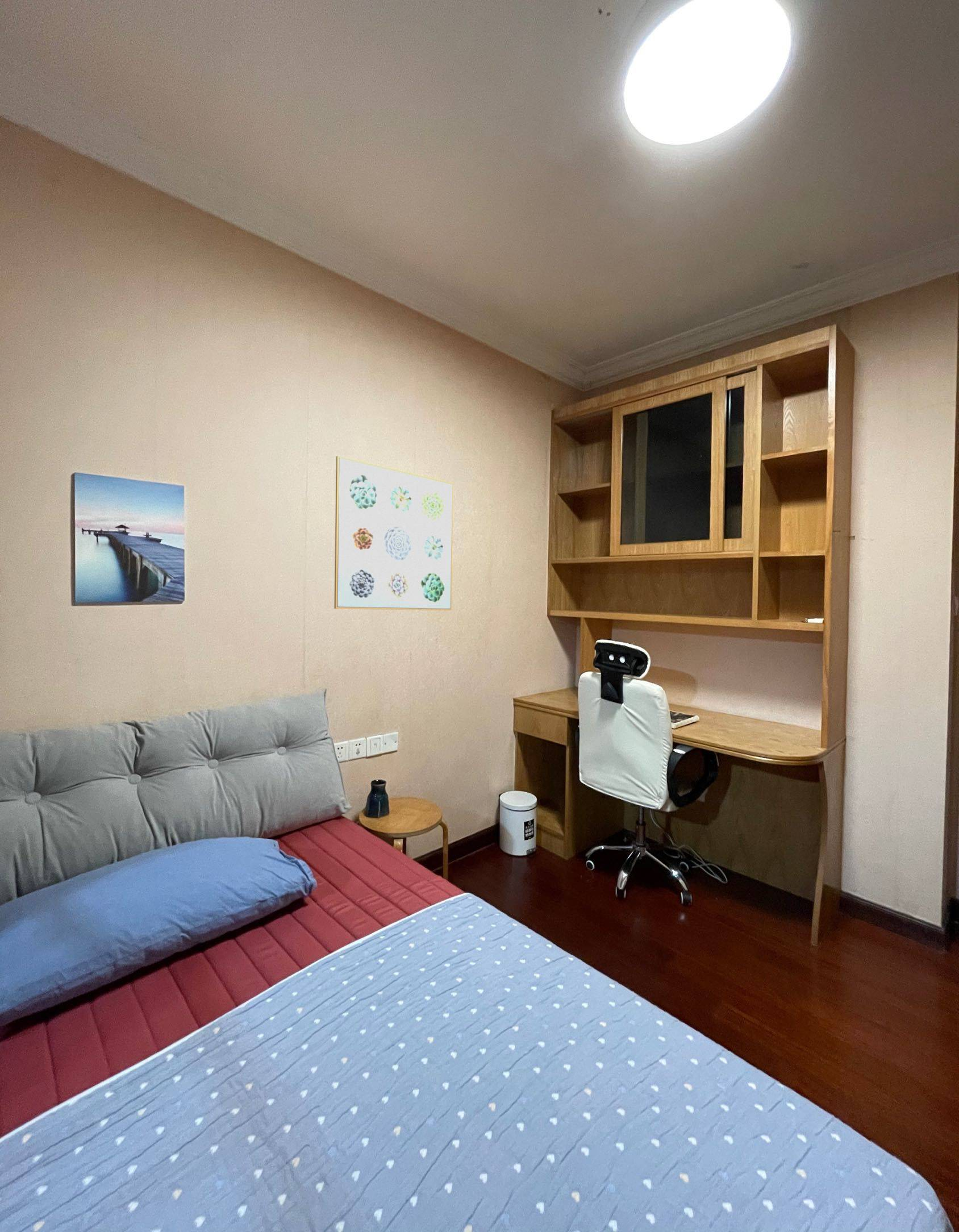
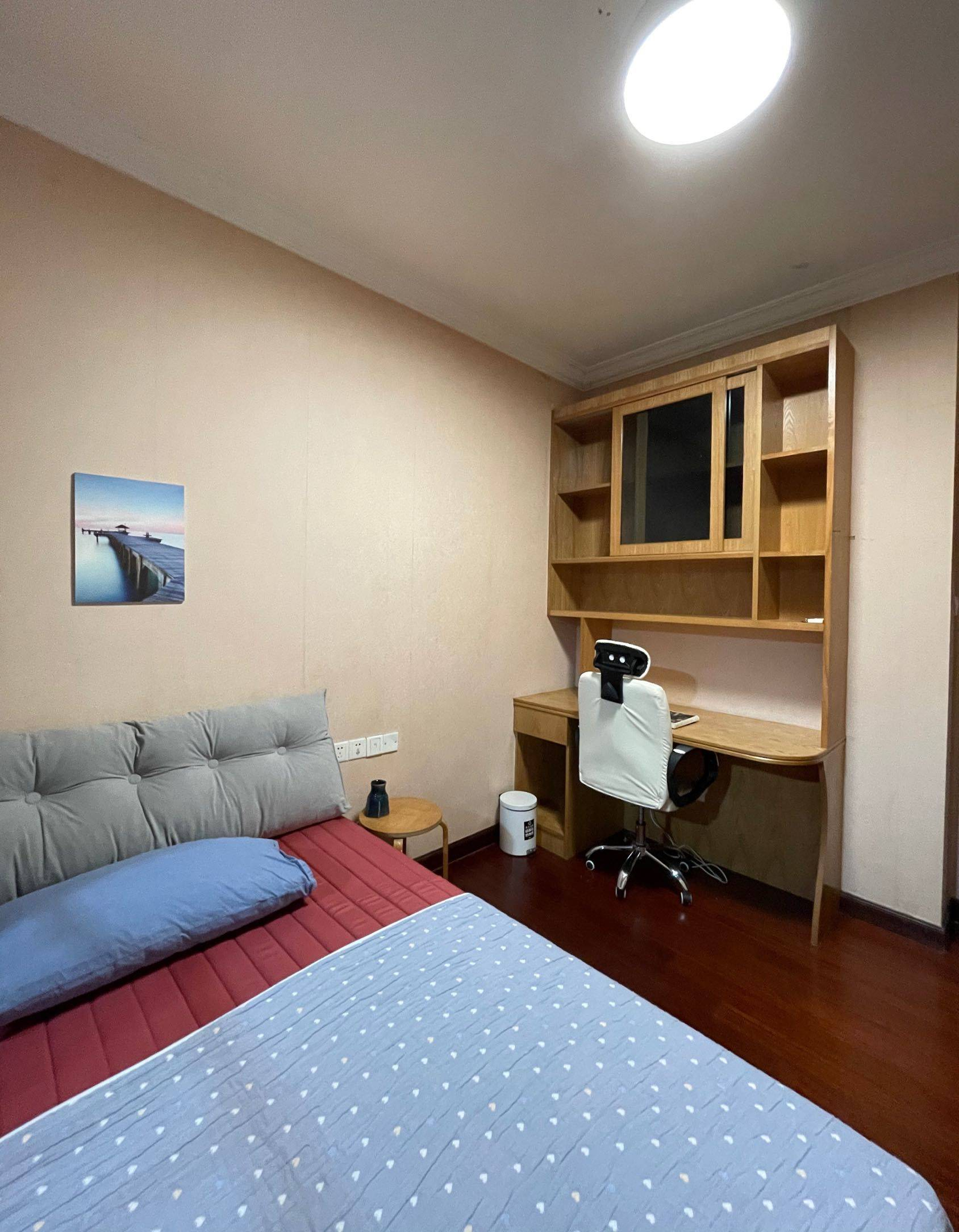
- wall art [333,455,454,611]
